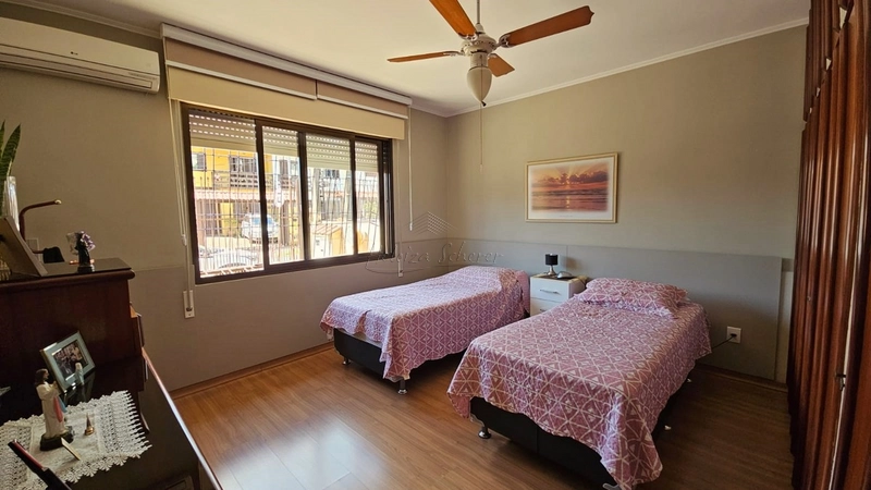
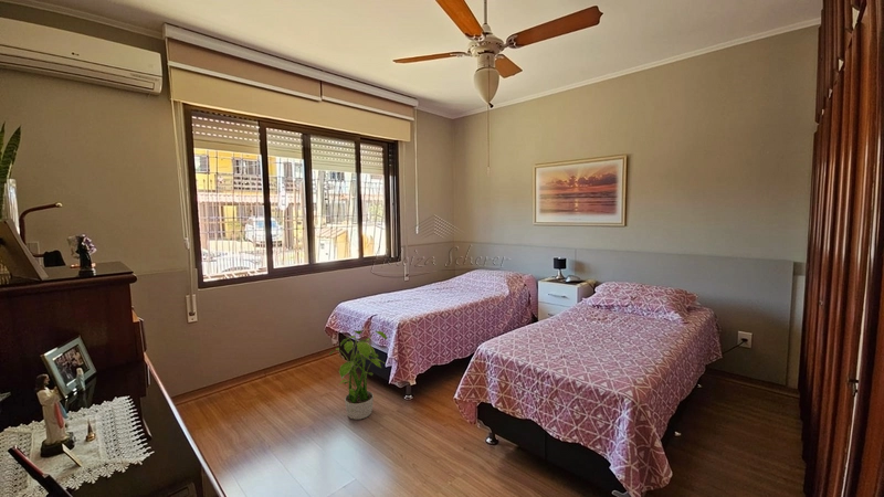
+ potted plant [328,329,389,421]
